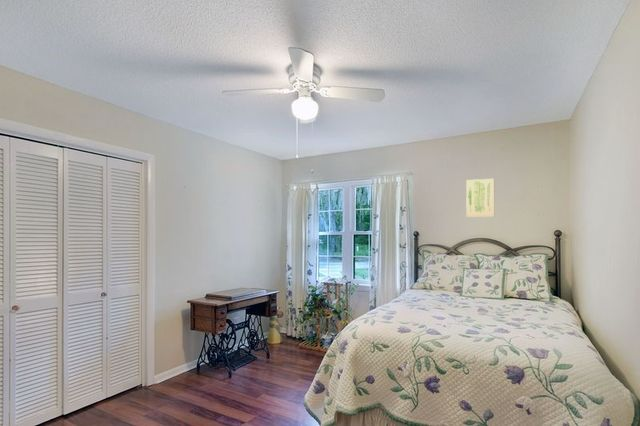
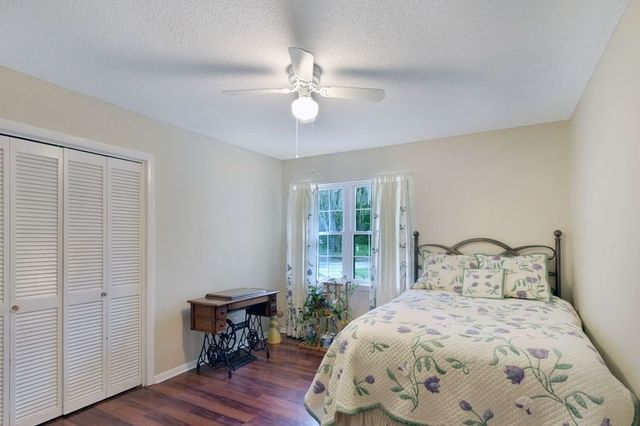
- wall art [465,178,496,218]
